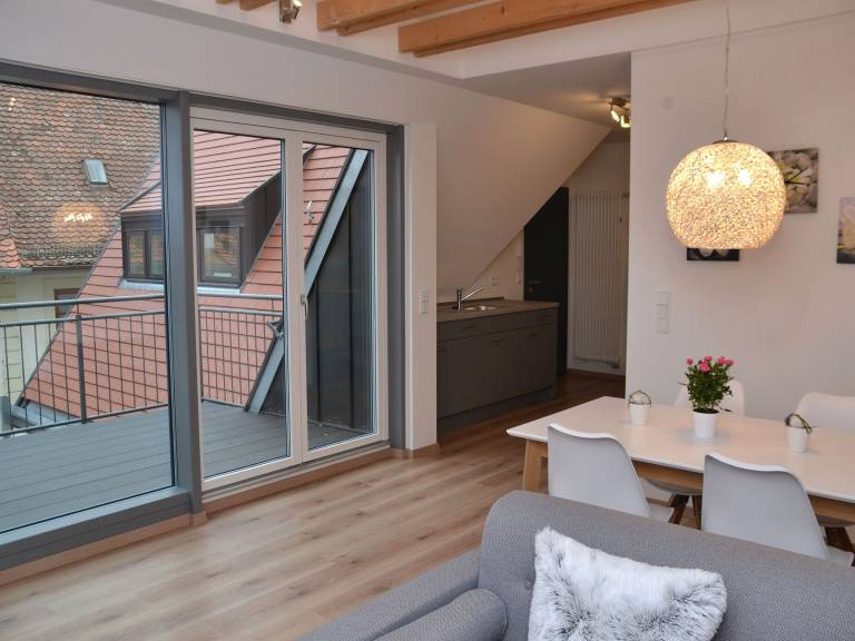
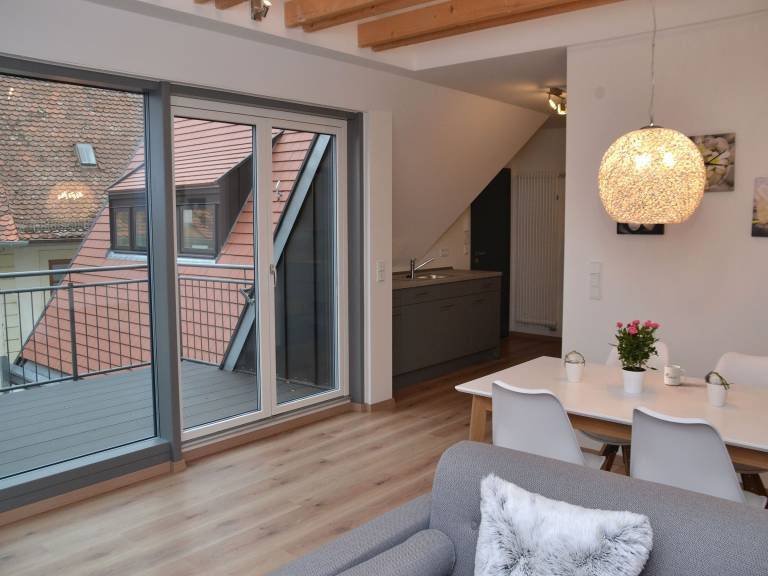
+ mug [663,364,688,386]
